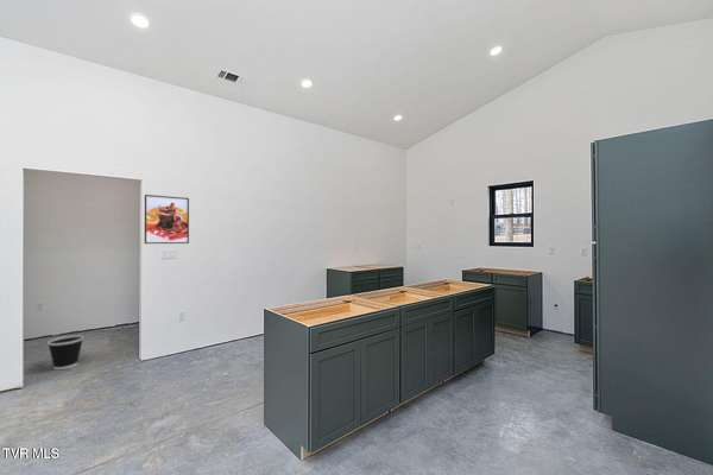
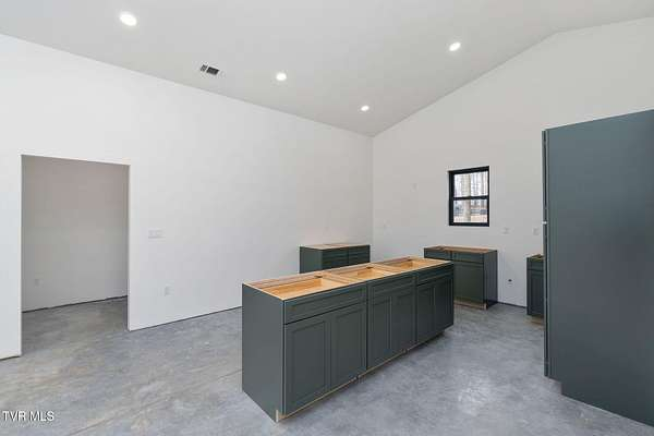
- wastebasket [46,334,84,370]
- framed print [144,194,190,245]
